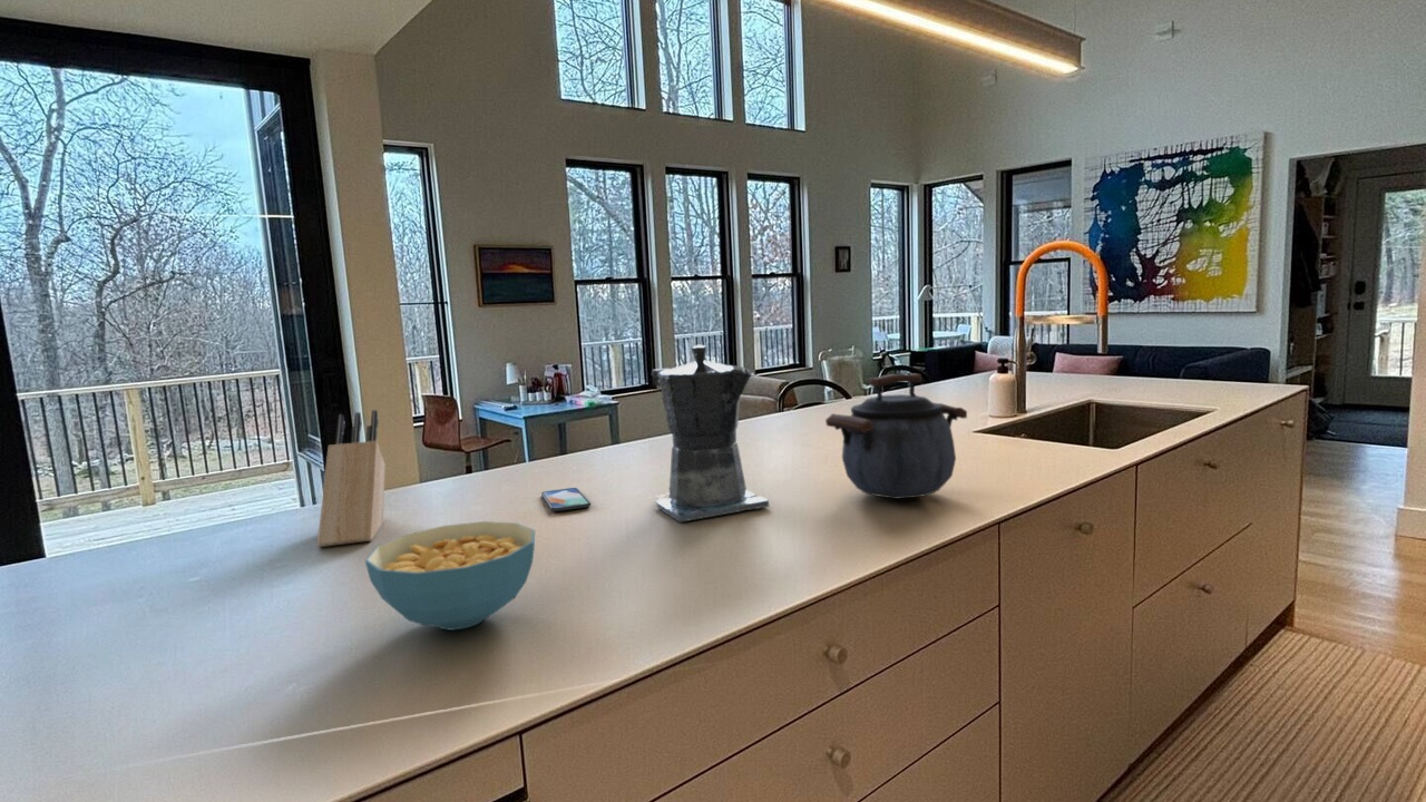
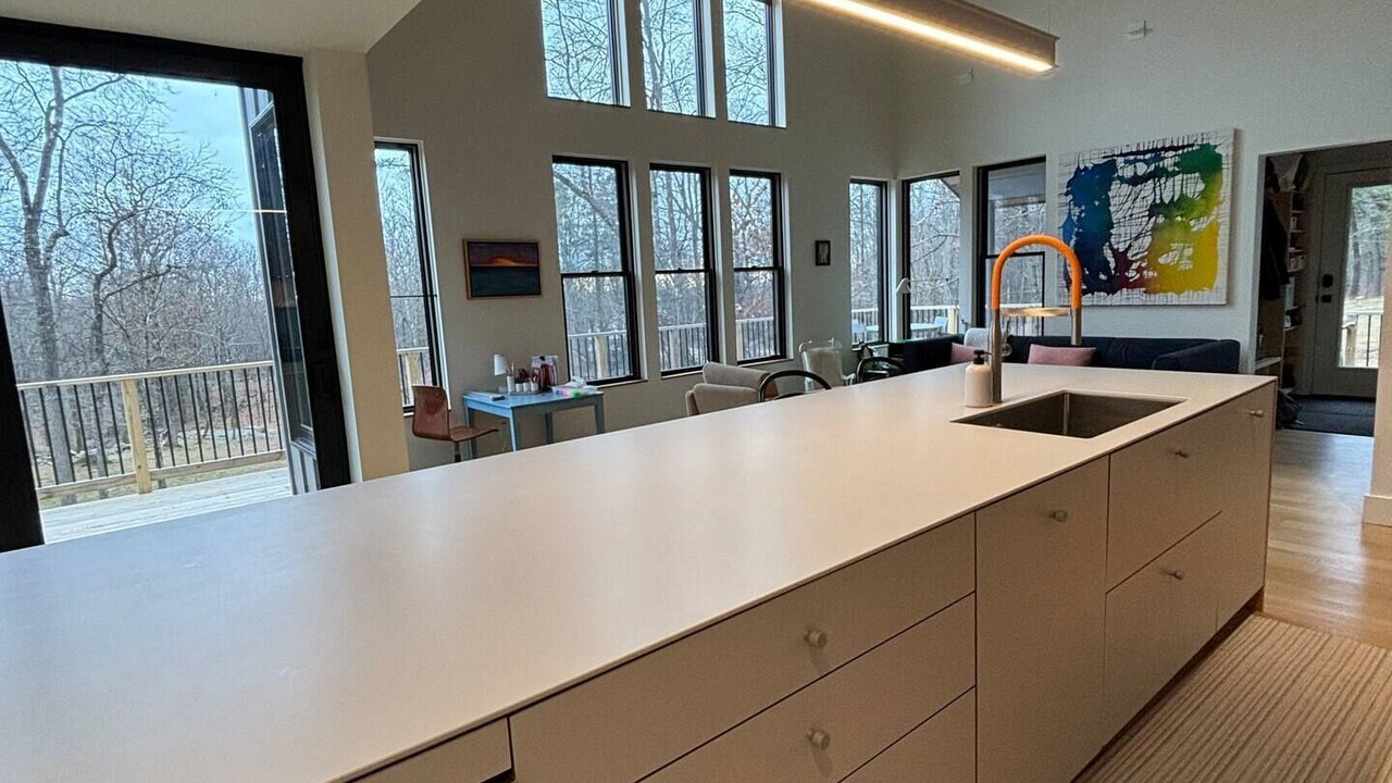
- knife block [316,409,387,548]
- smartphone [540,487,592,512]
- cereal bowl [364,520,536,632]
- coffee maker [651,343,770,524]
- kettle [824,372,968,500]
